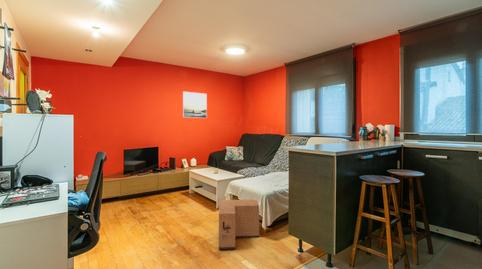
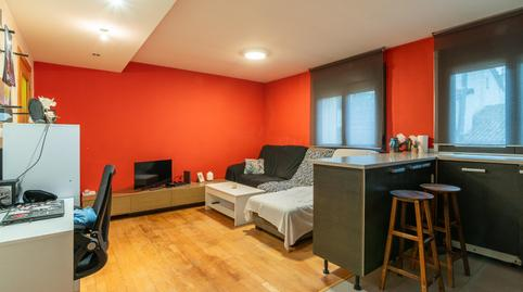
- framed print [182,91,208,119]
- cardboard box [218,199,260,251]
